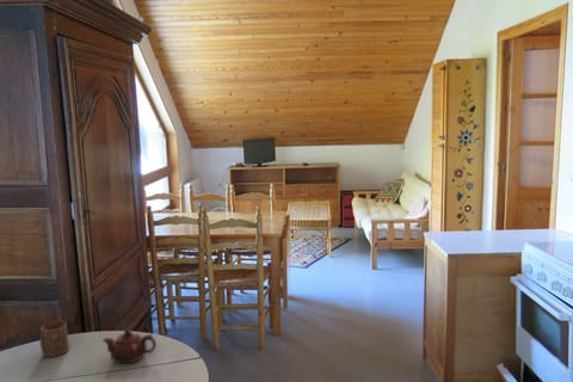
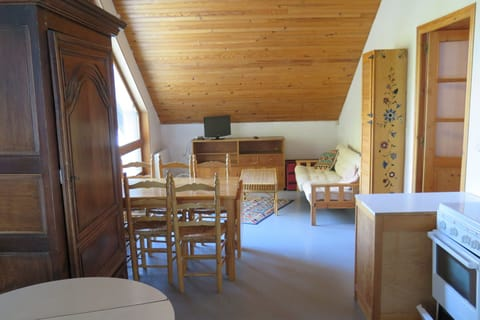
- teapot [103,328,158,364]
- cup [39,320,70,358]
